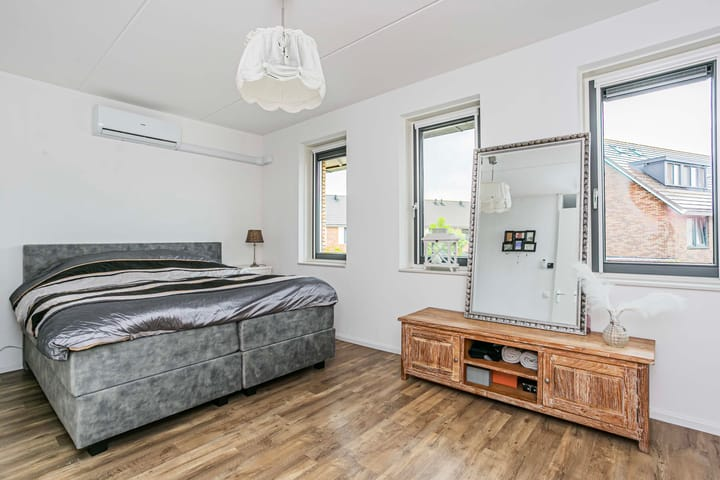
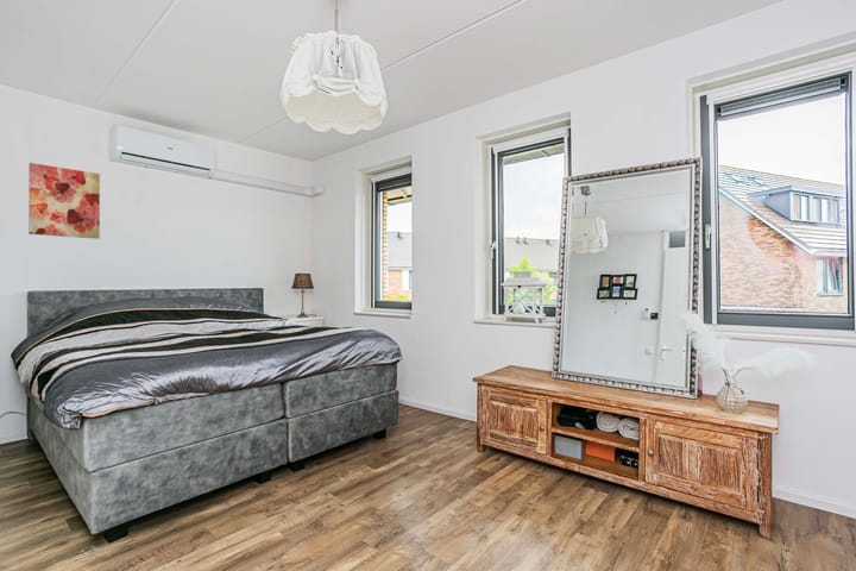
+ wall art [27,162,101,240]
